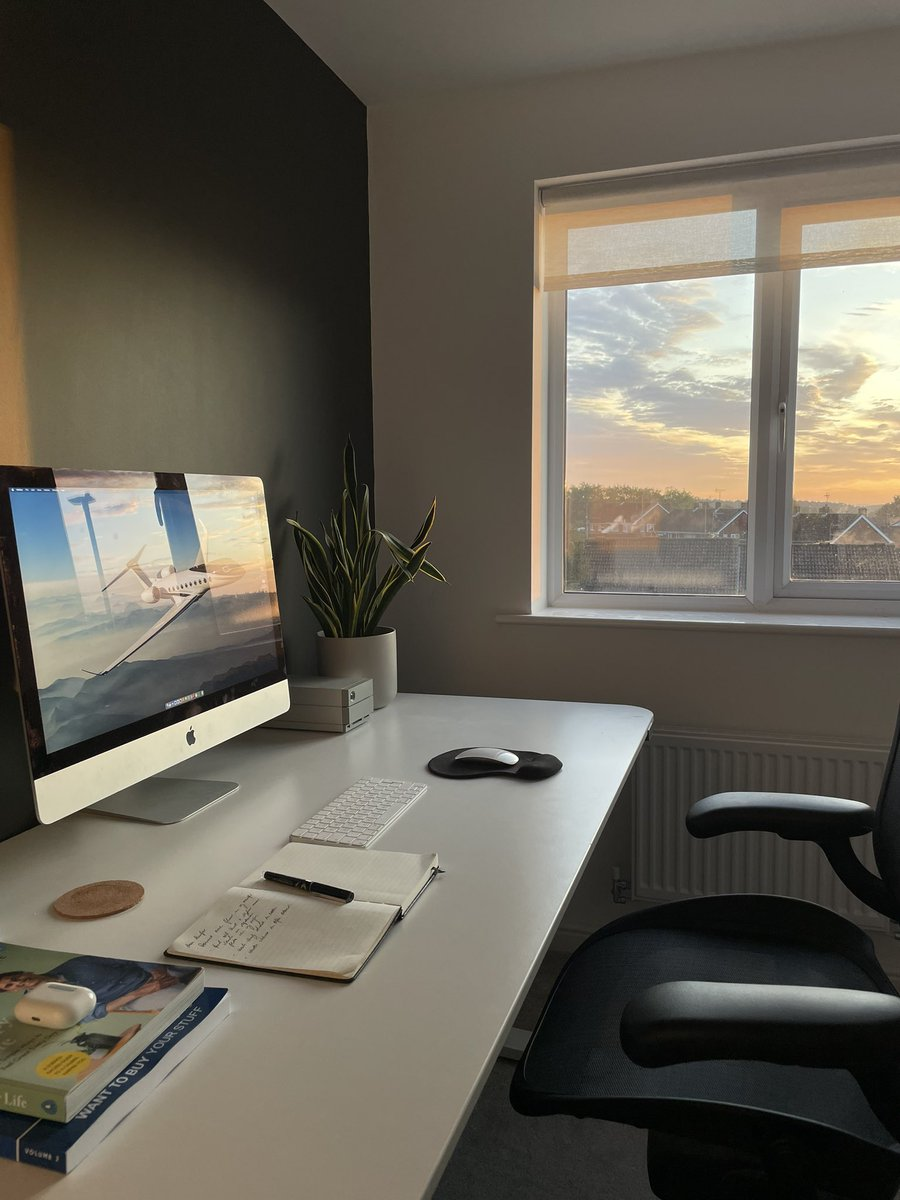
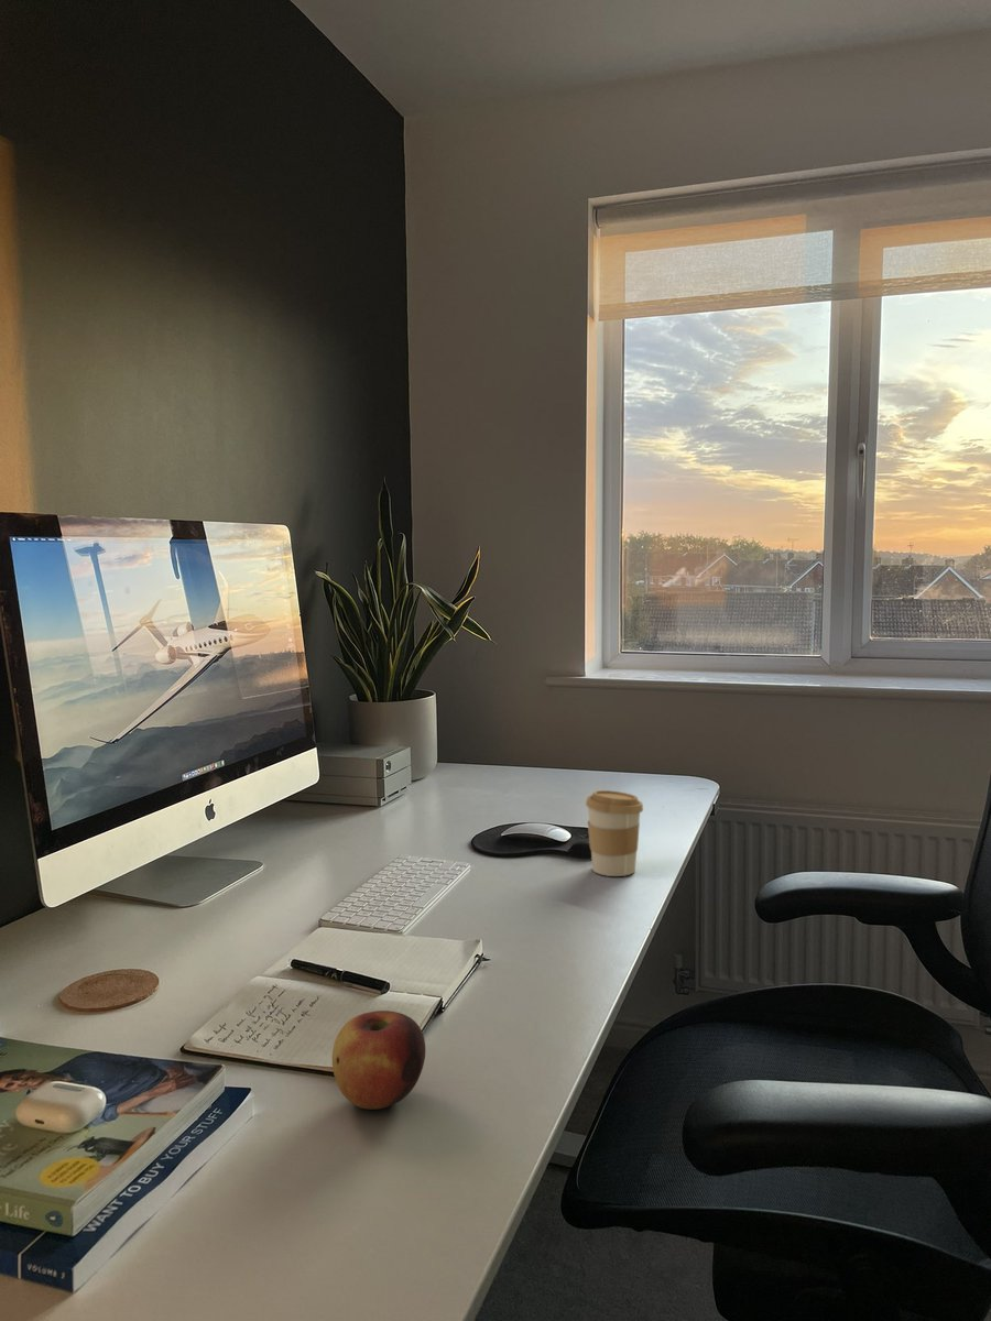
+ coffee cup [585,789,644,877]
+ apple [331,1009,426,1111]
